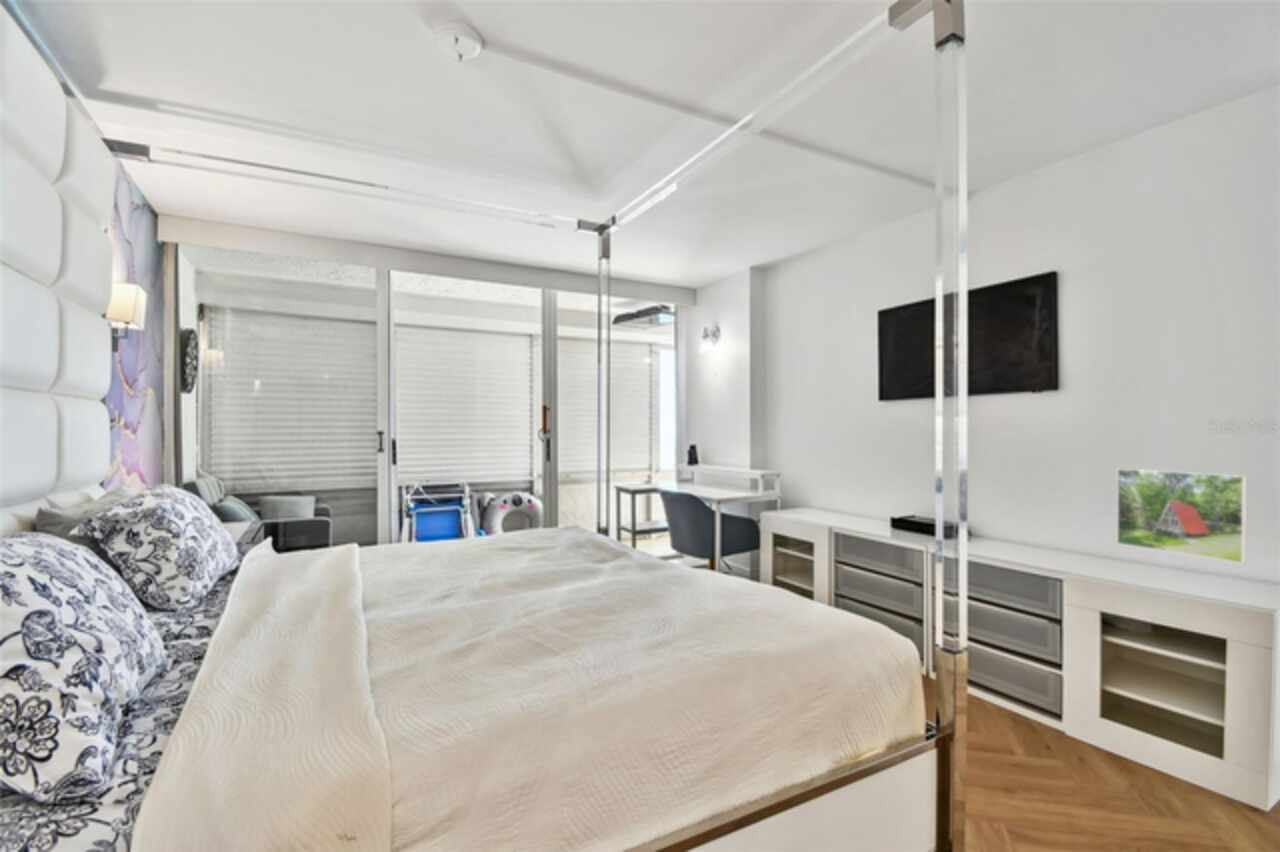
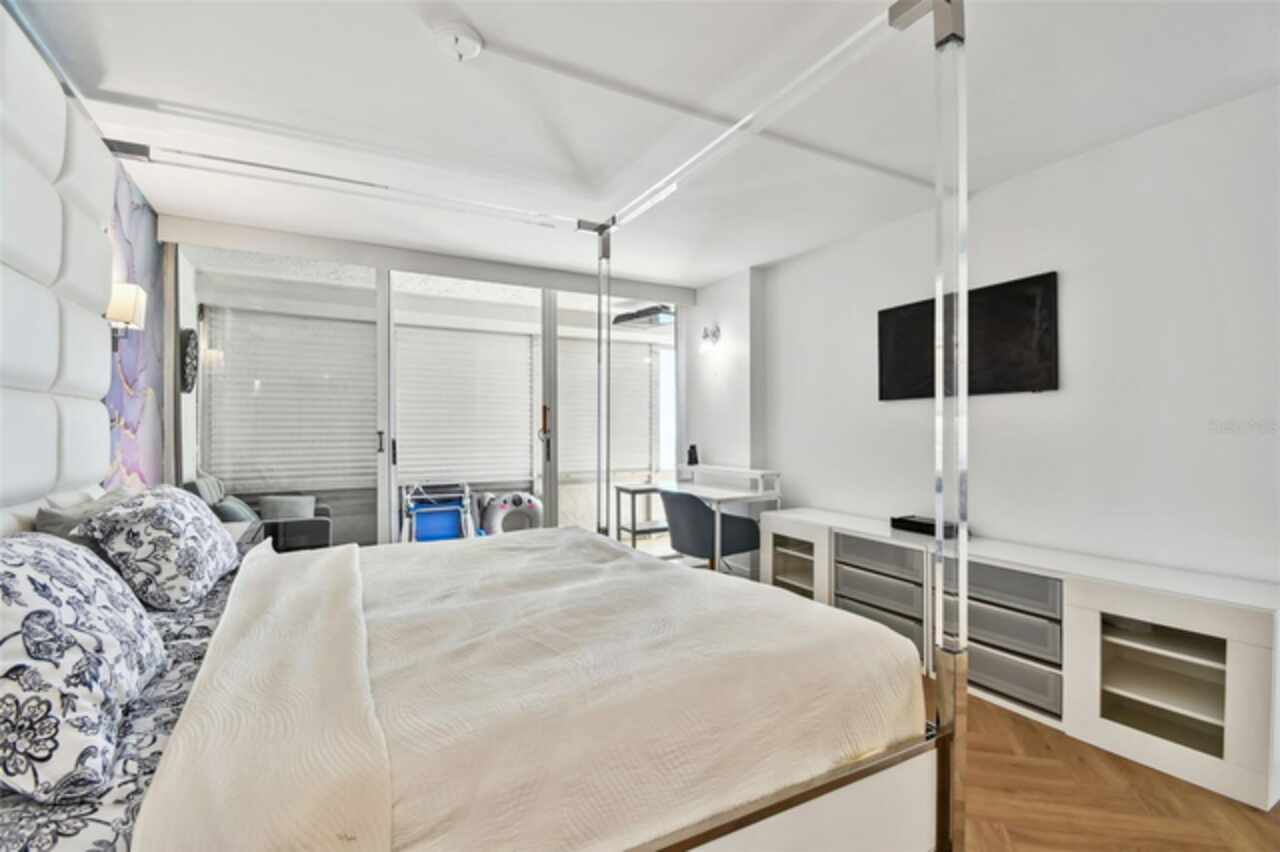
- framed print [1116,467,1248,565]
